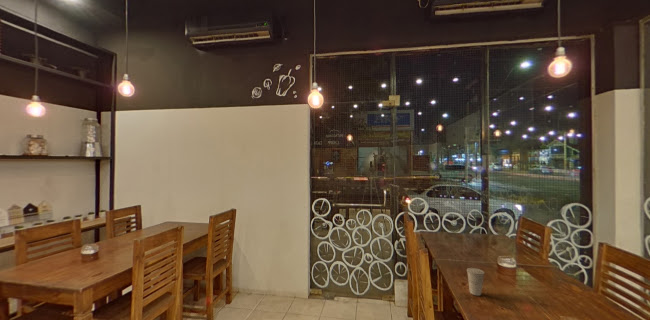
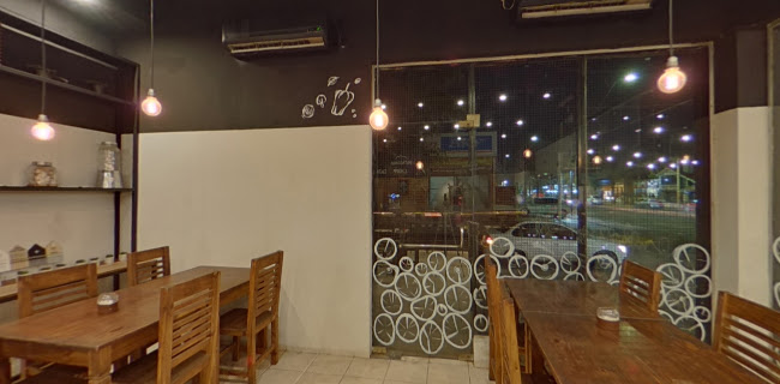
- cup [466,267,486,297]
